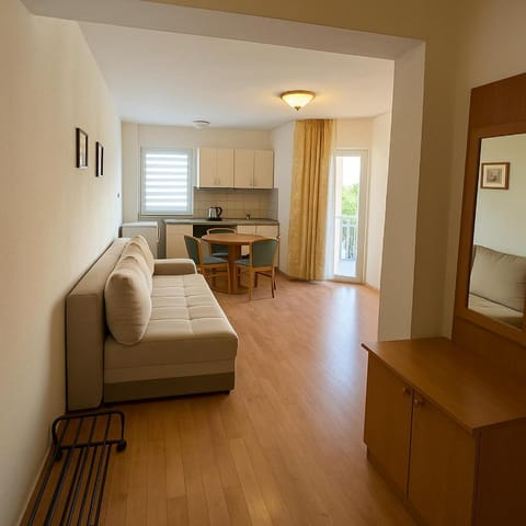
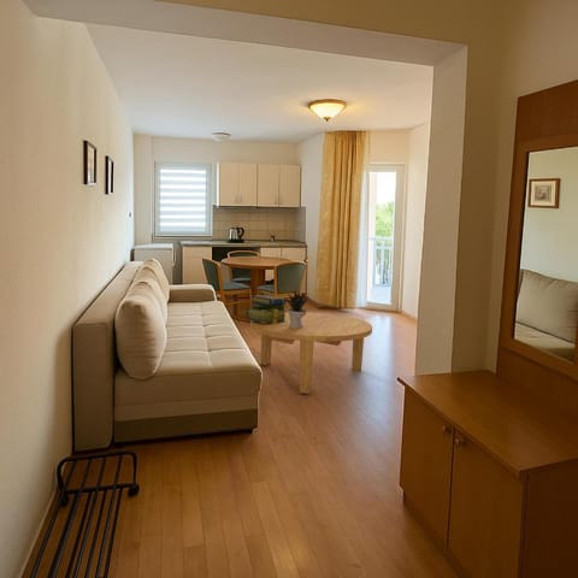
+ potted plant [283,289,309,329]
+ stack of books [246,295,288,324]
+ coffee table [249,311,373,395]
